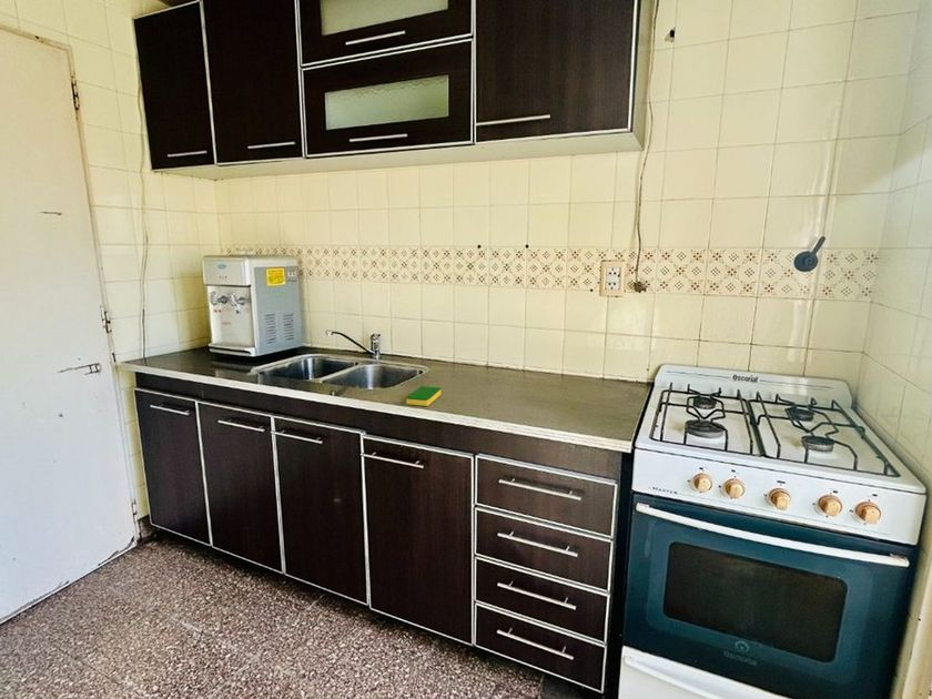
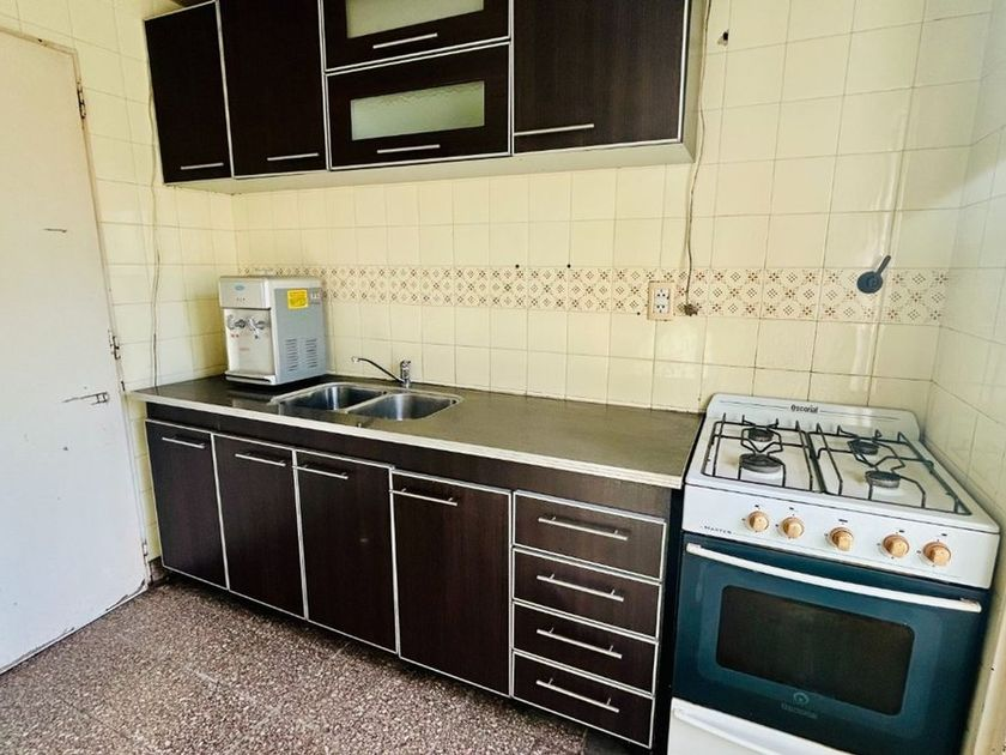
- dish sponge [405,385,443,407]
